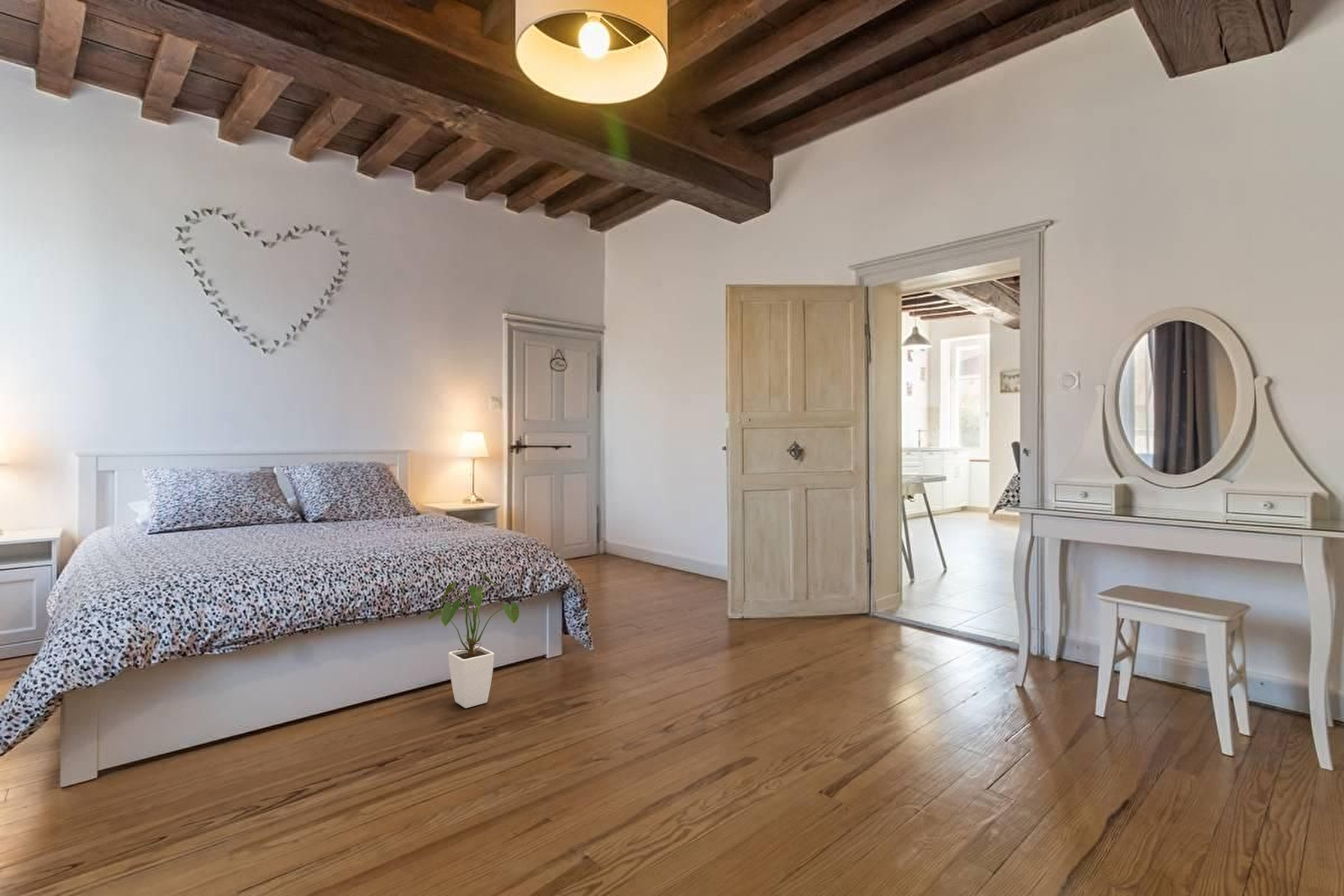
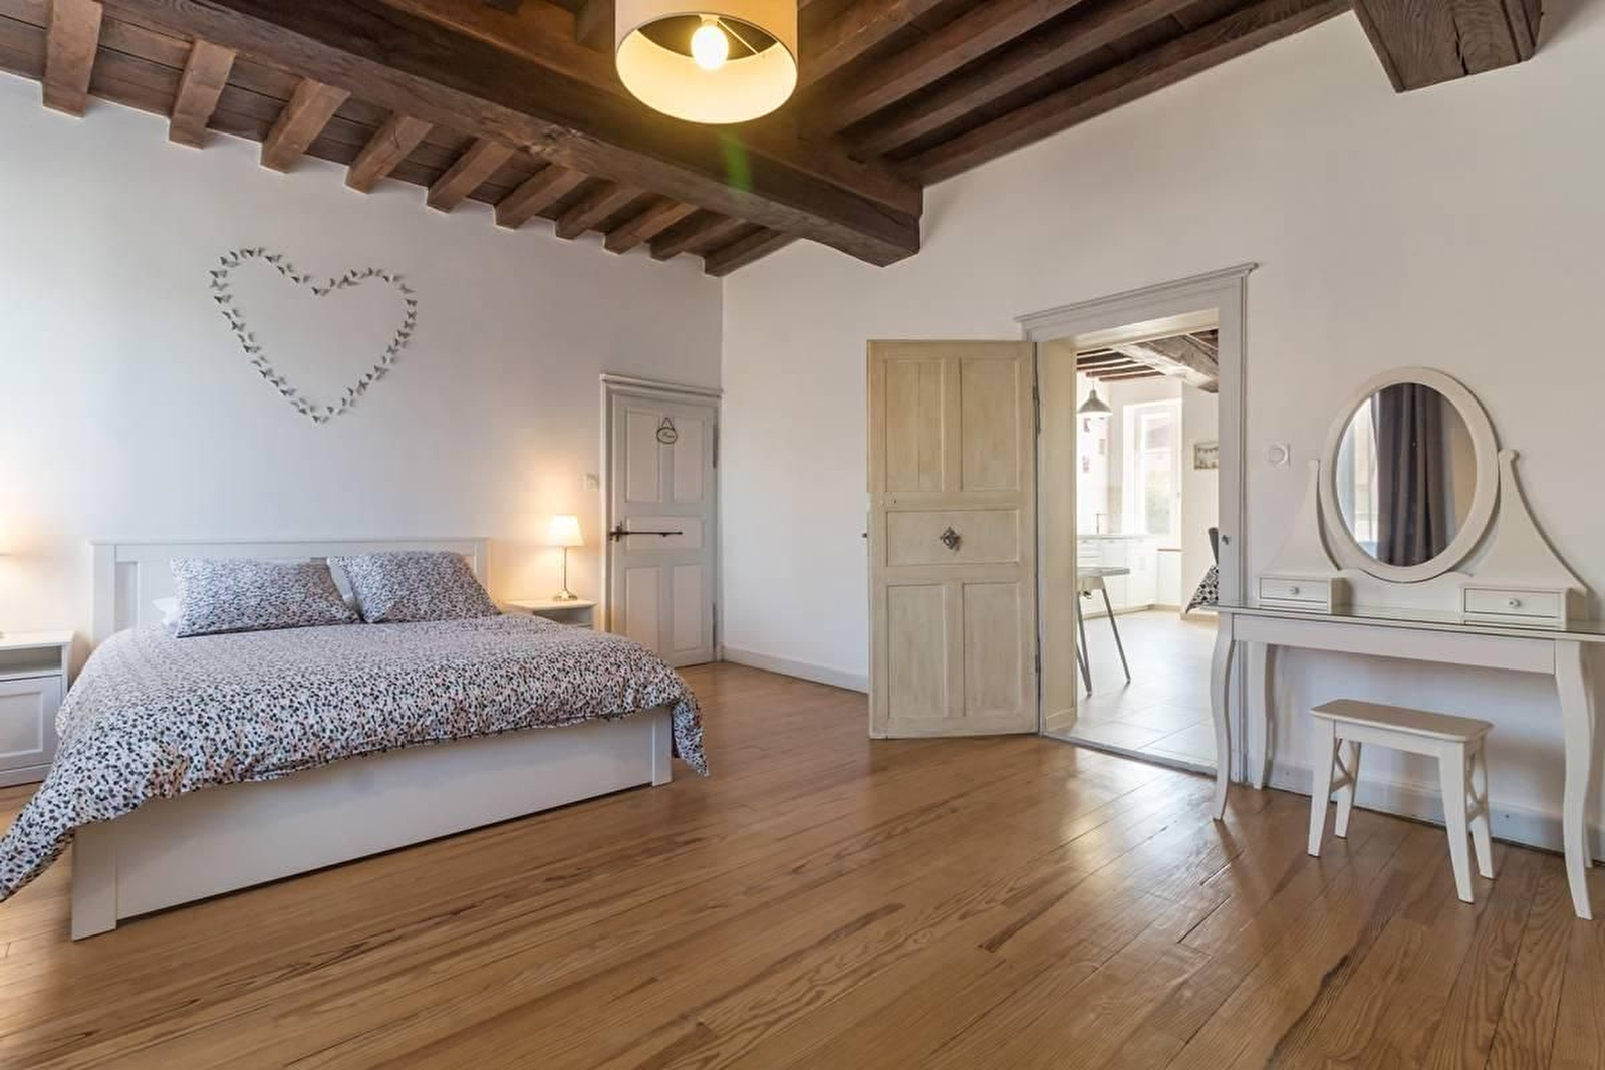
- house plant [427,570,520,709]
